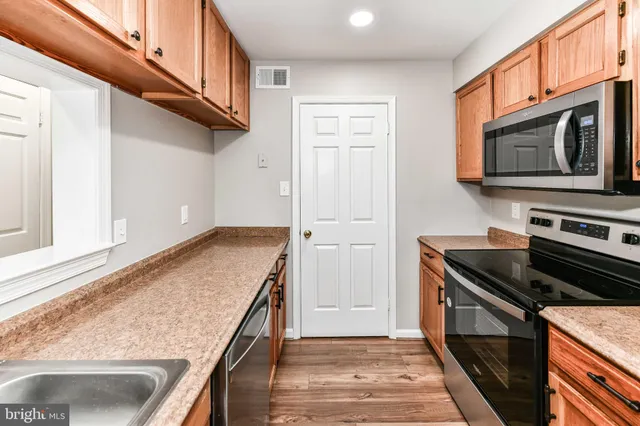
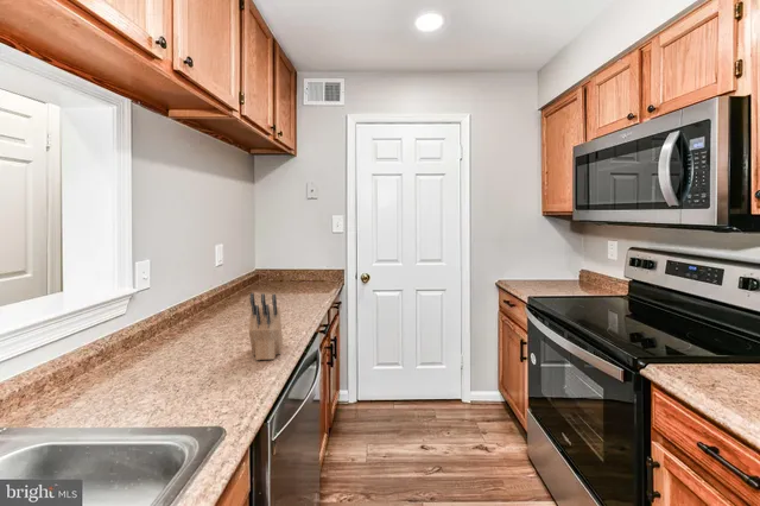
+ knife block [247,292,284,361]
